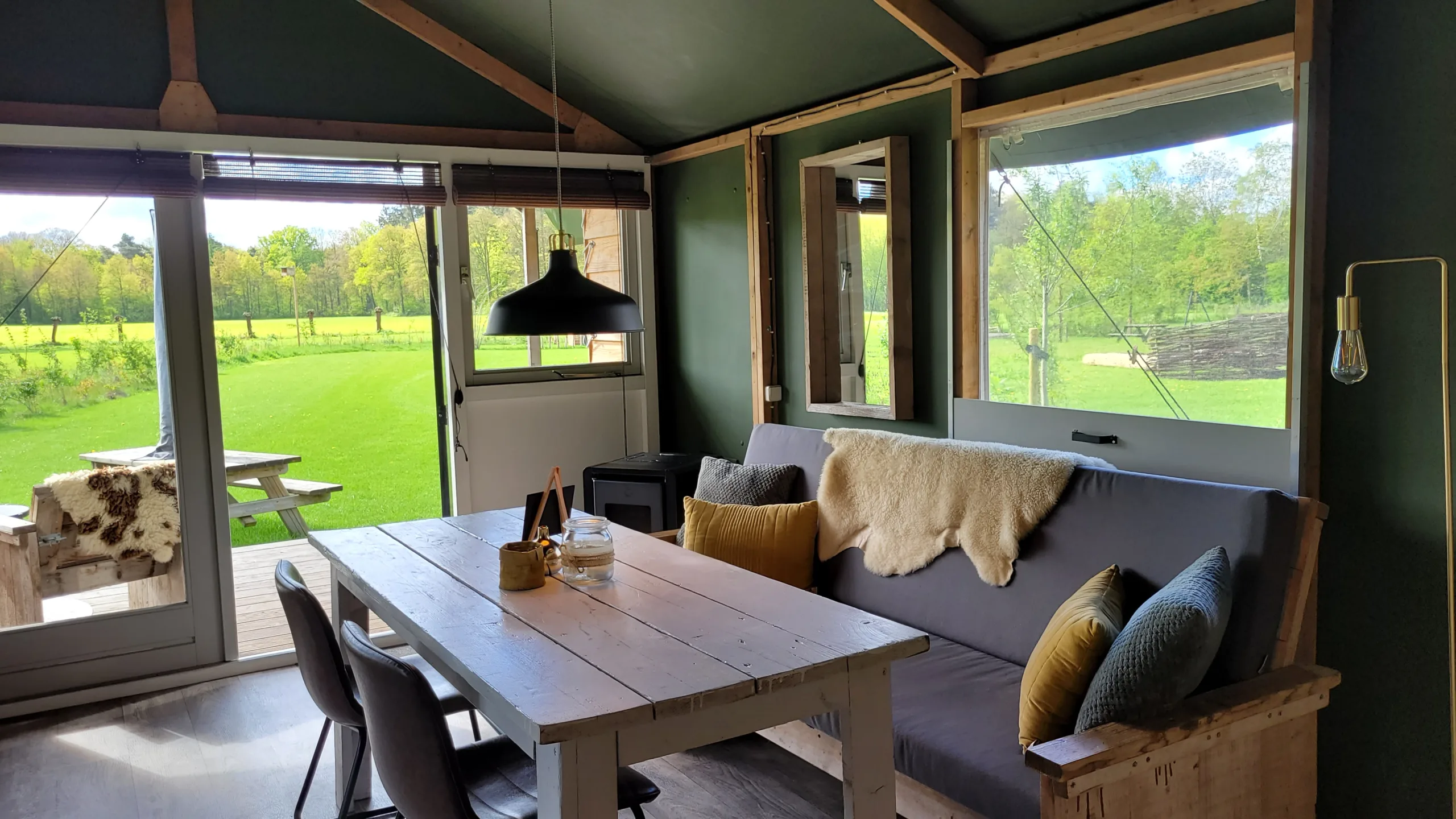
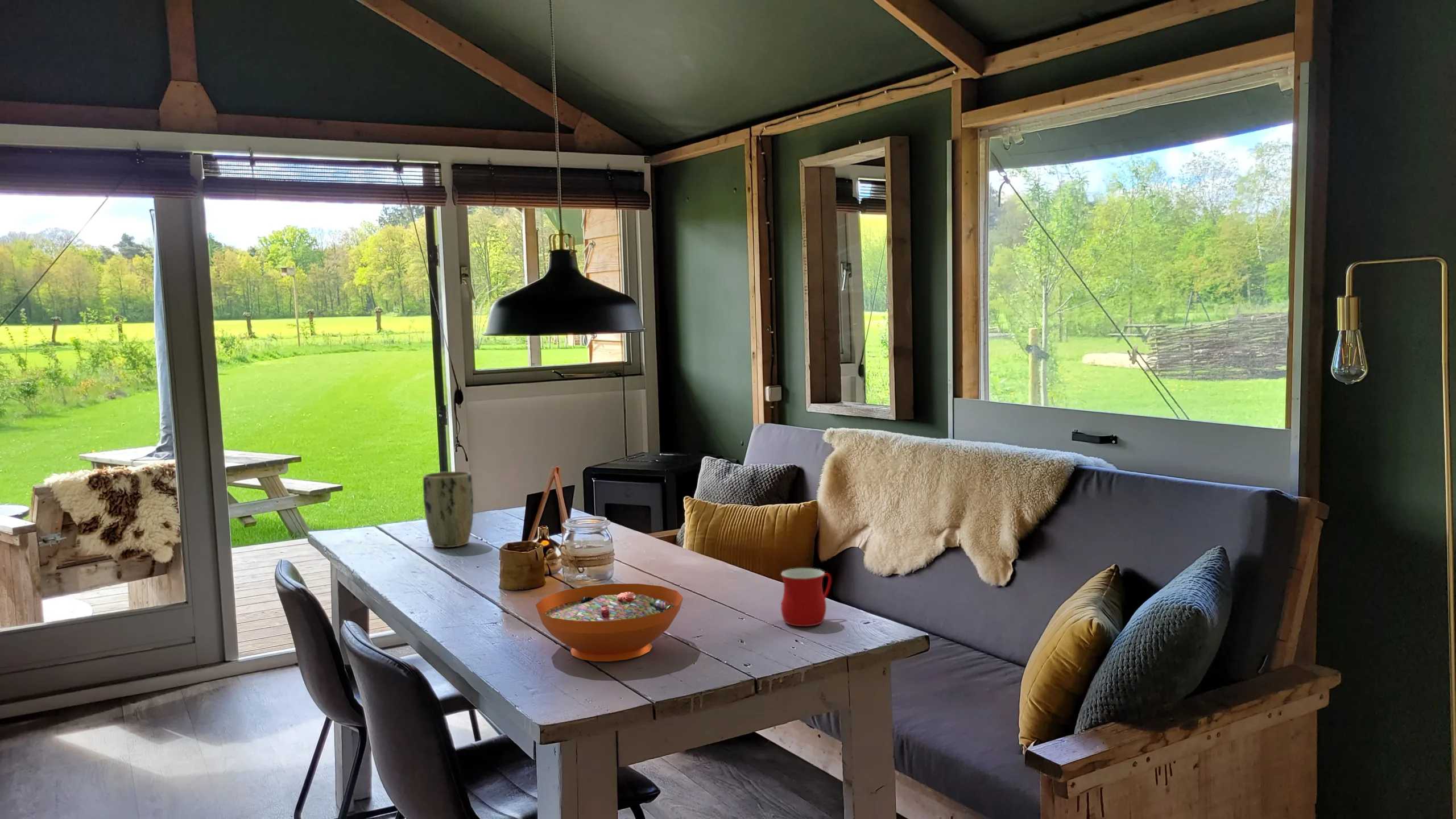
+ decorative bowl [535,583,684,662]
+ plant pot [423,471,474,548]
+ mug [780,568,832,627]
